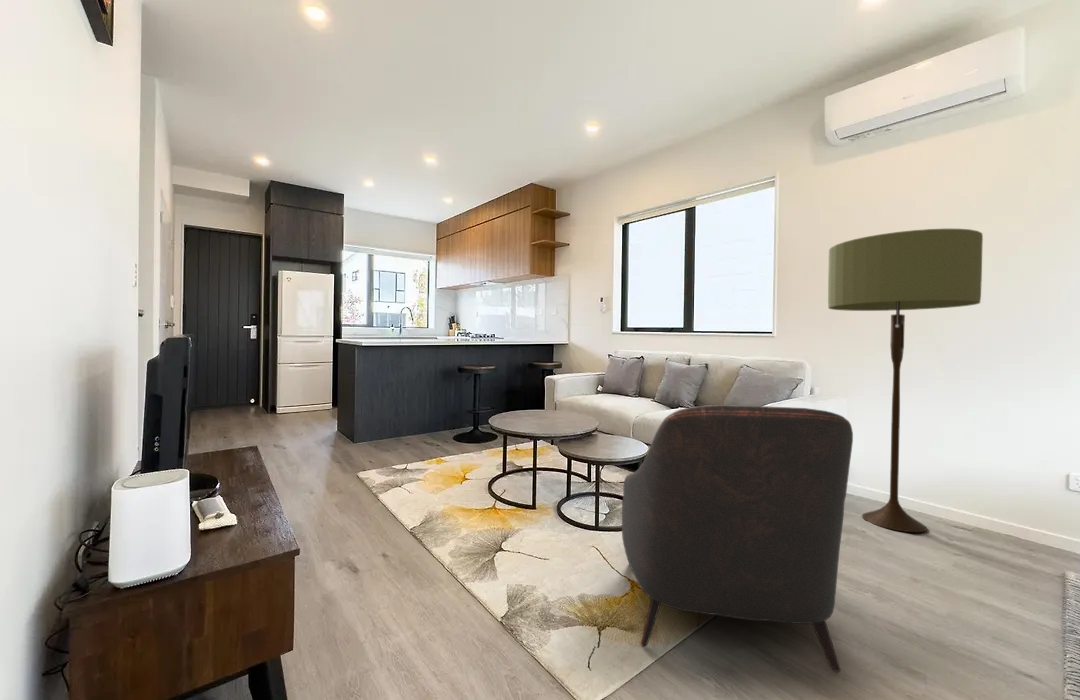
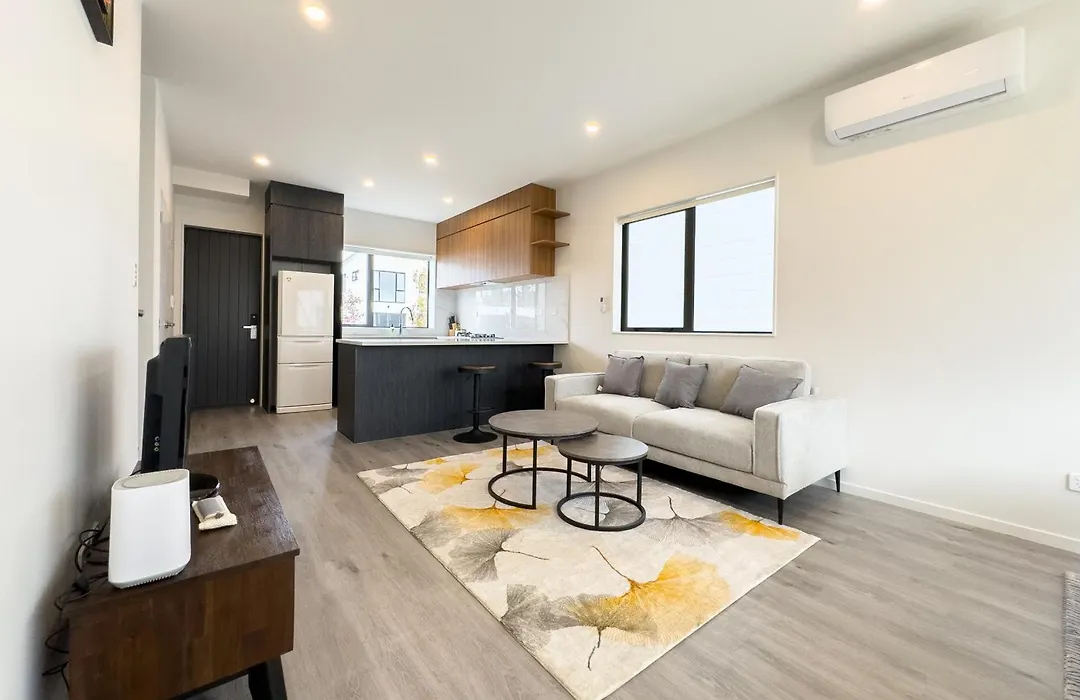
- floor lamp [827,228,984,533]
- armchair [621,404,854,673]
